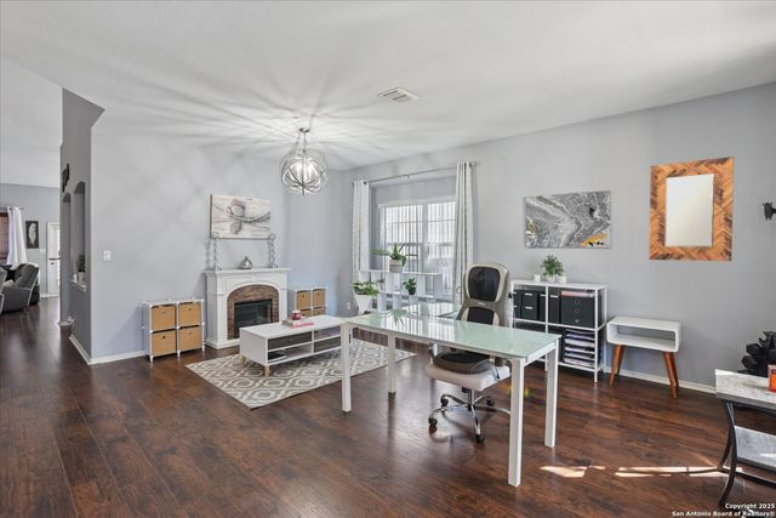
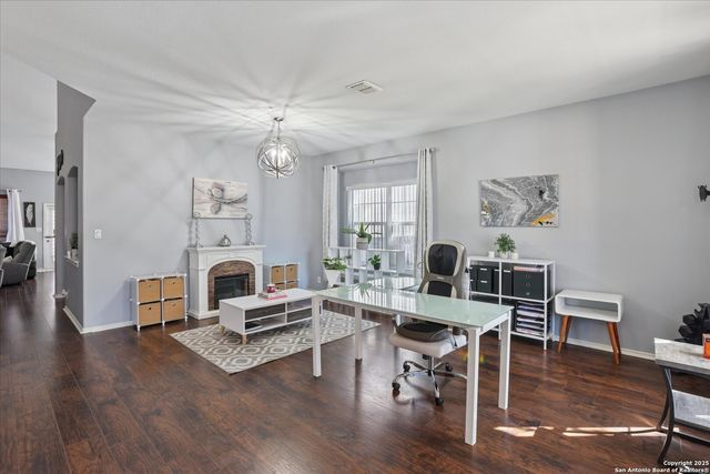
- home mirror [647,155,735,262]
